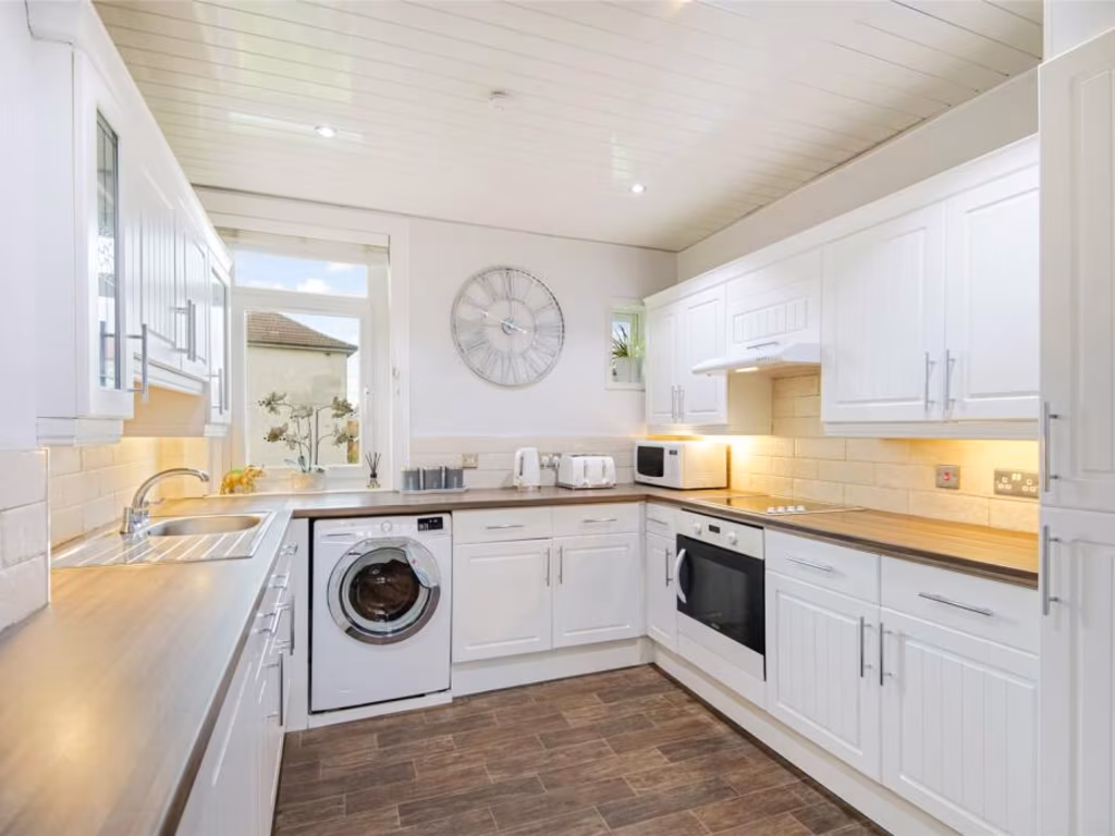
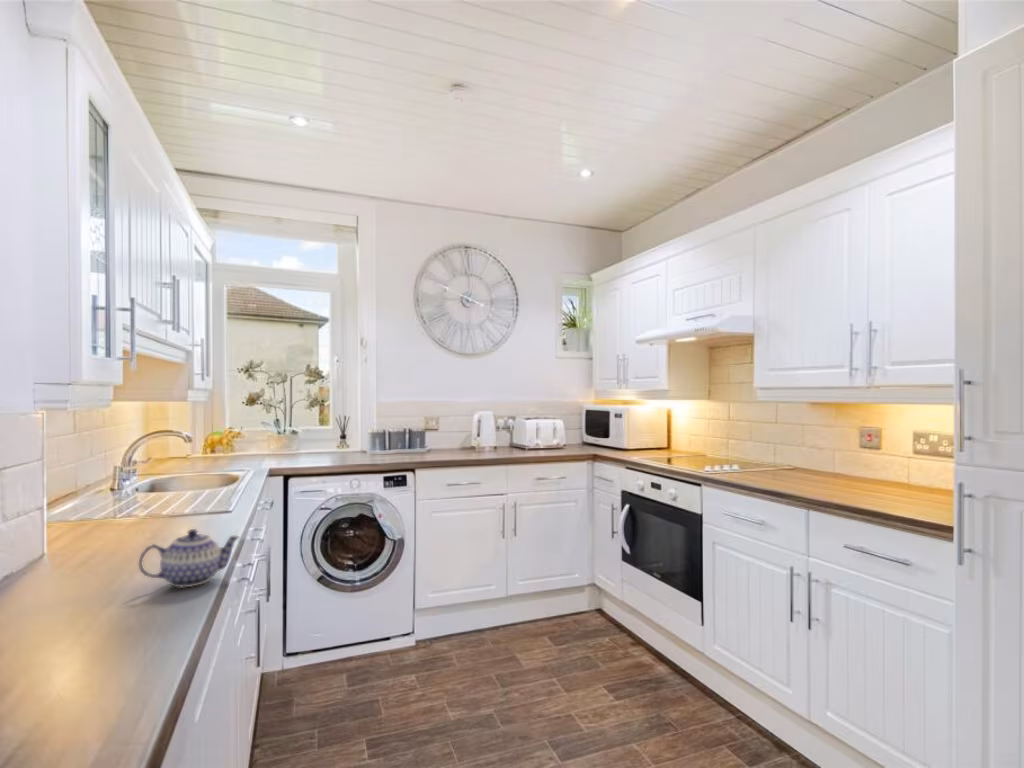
+ teapot [138,528,241,588]
